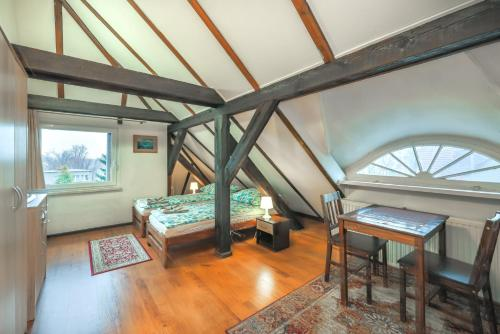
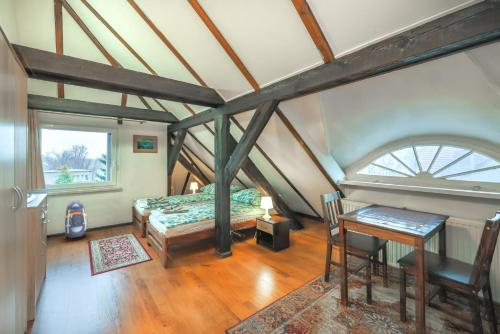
+ backpack [63,199,88,239]
